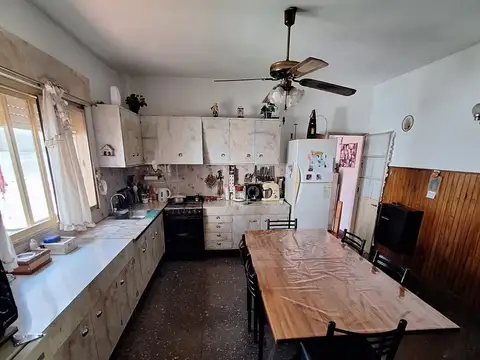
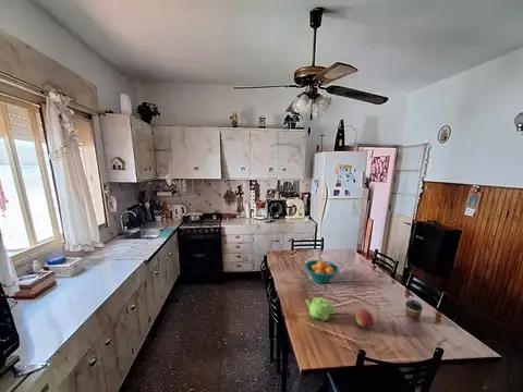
+ fruit bowl [303,259,340,284]
+ teapot [304,296,336,322]
+ coffee cup [404,298,424,323]
+ fruit [354,307,375,330]
